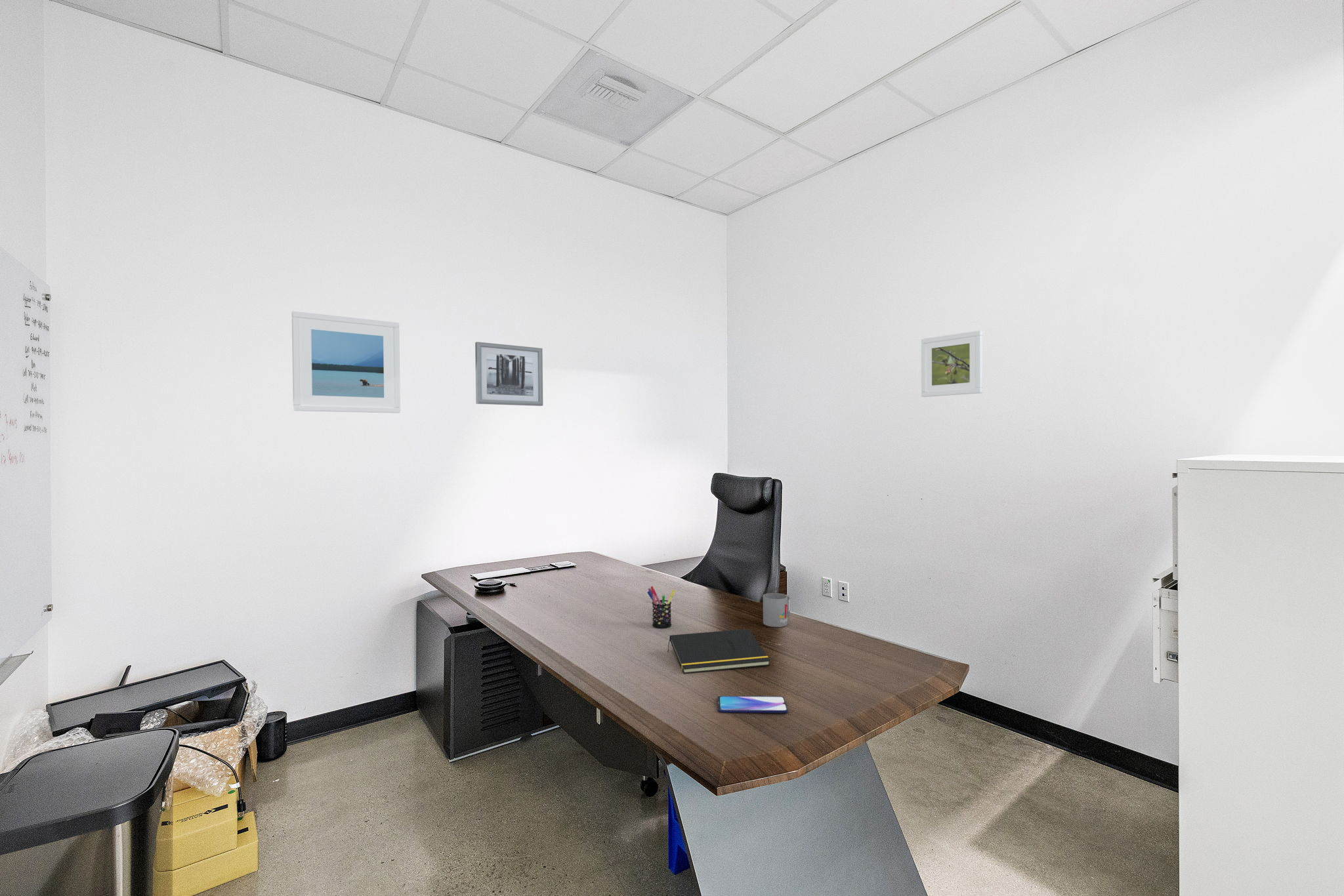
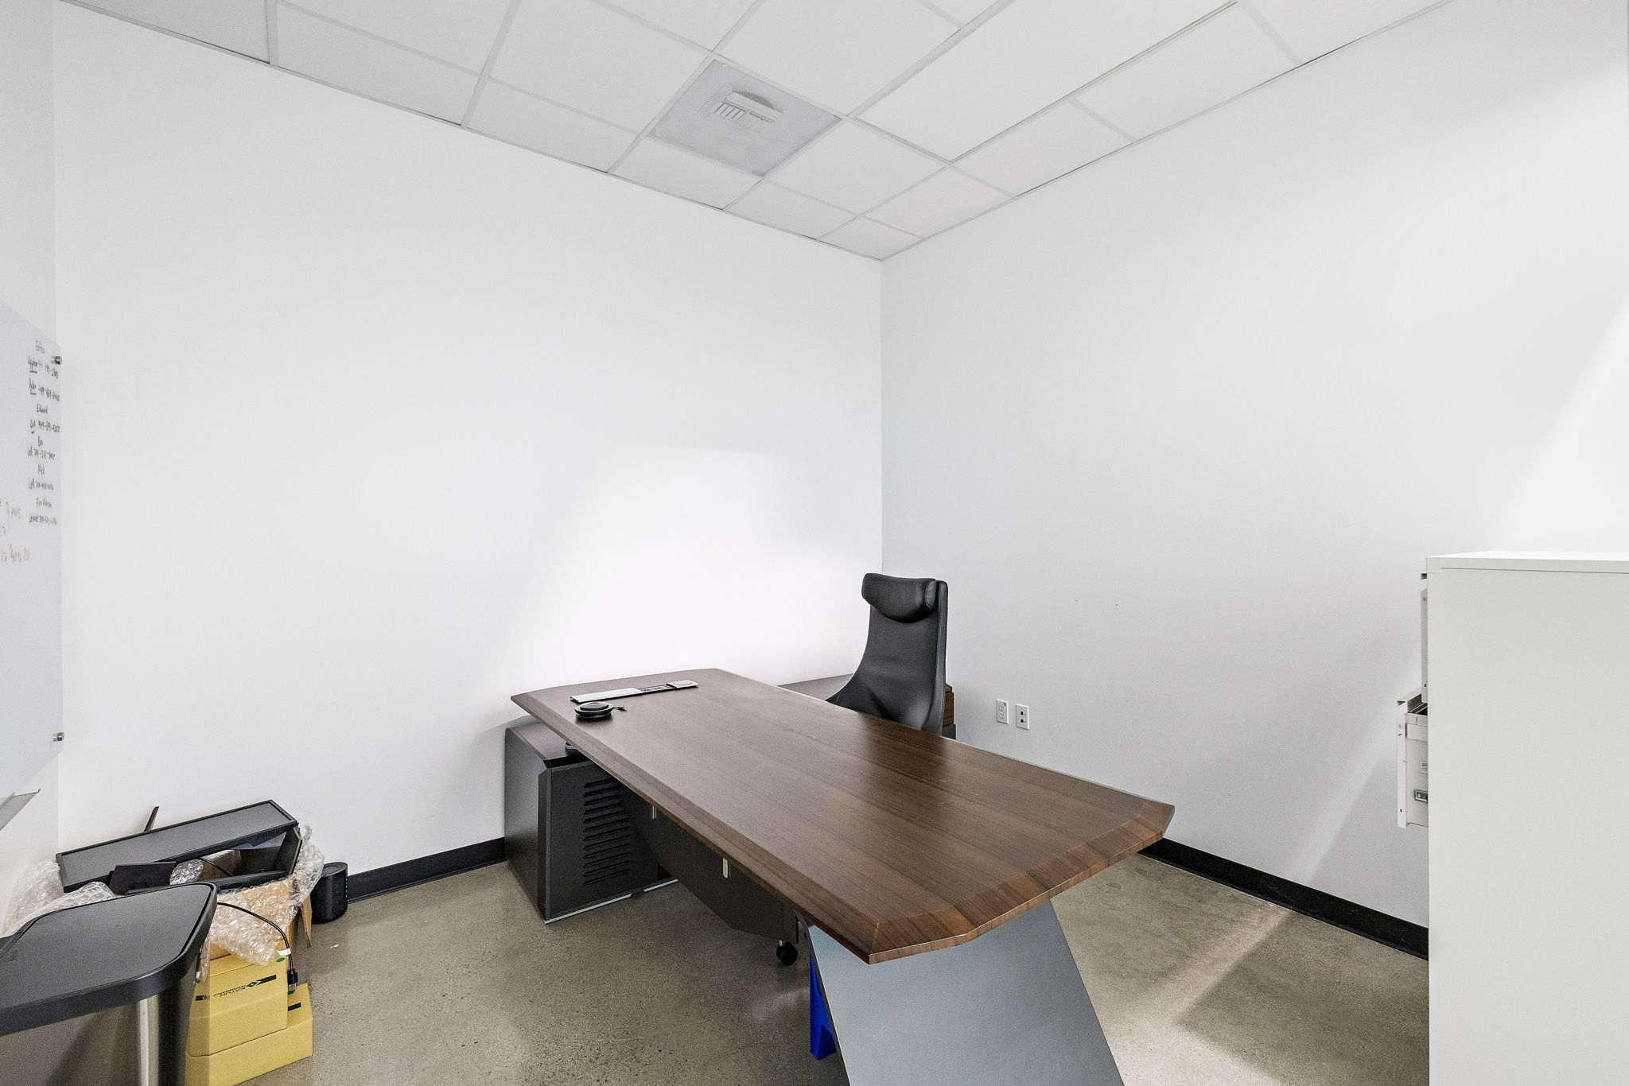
- notepad [667,628,770,674]
- mug [763,592,791,628]
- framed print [291,311,401,414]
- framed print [921,330,983,397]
- smartphone [717,695,789,714]
- wall art [474,341,543,407]
- pen holder [647,586,676,628]
